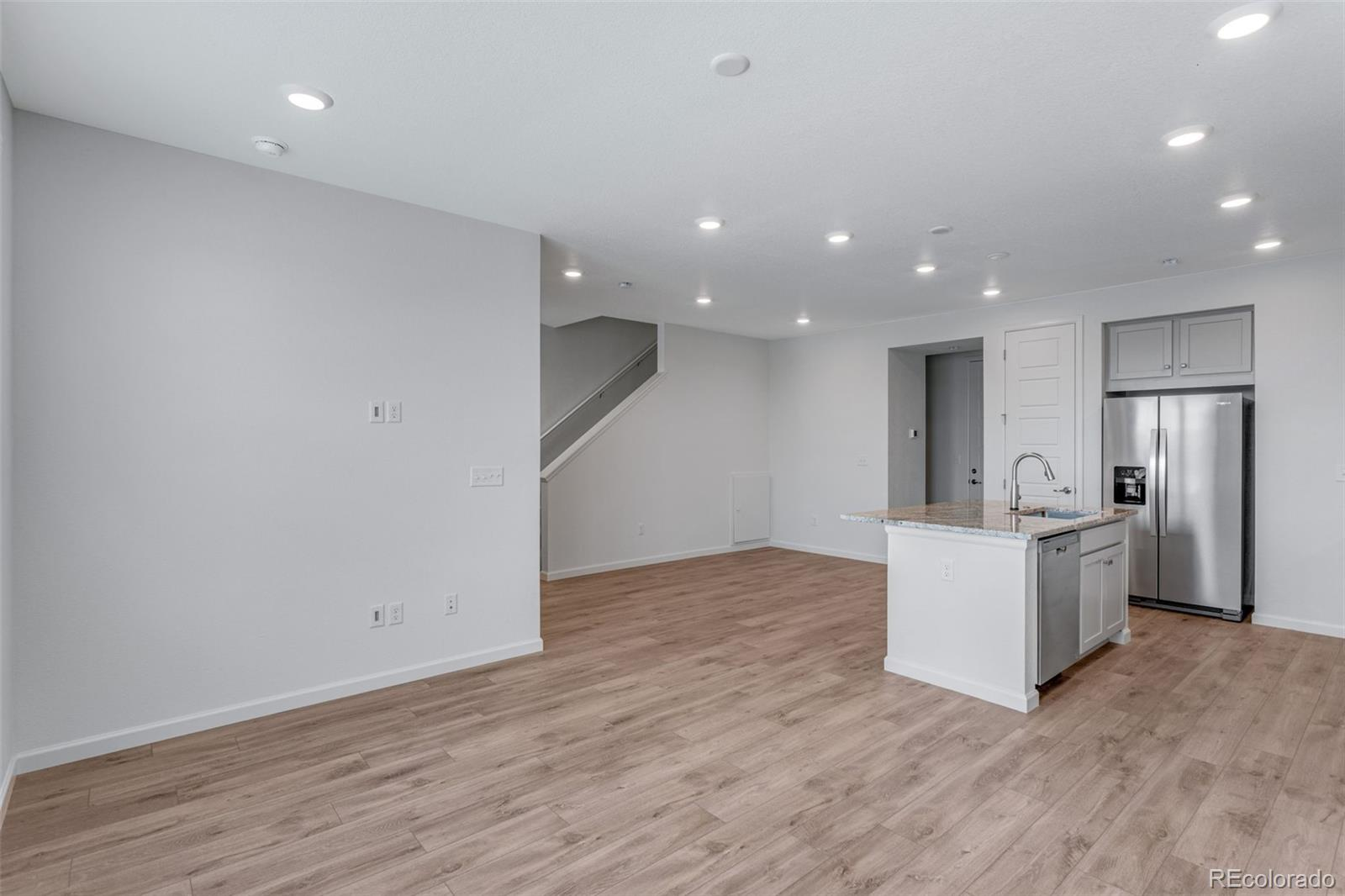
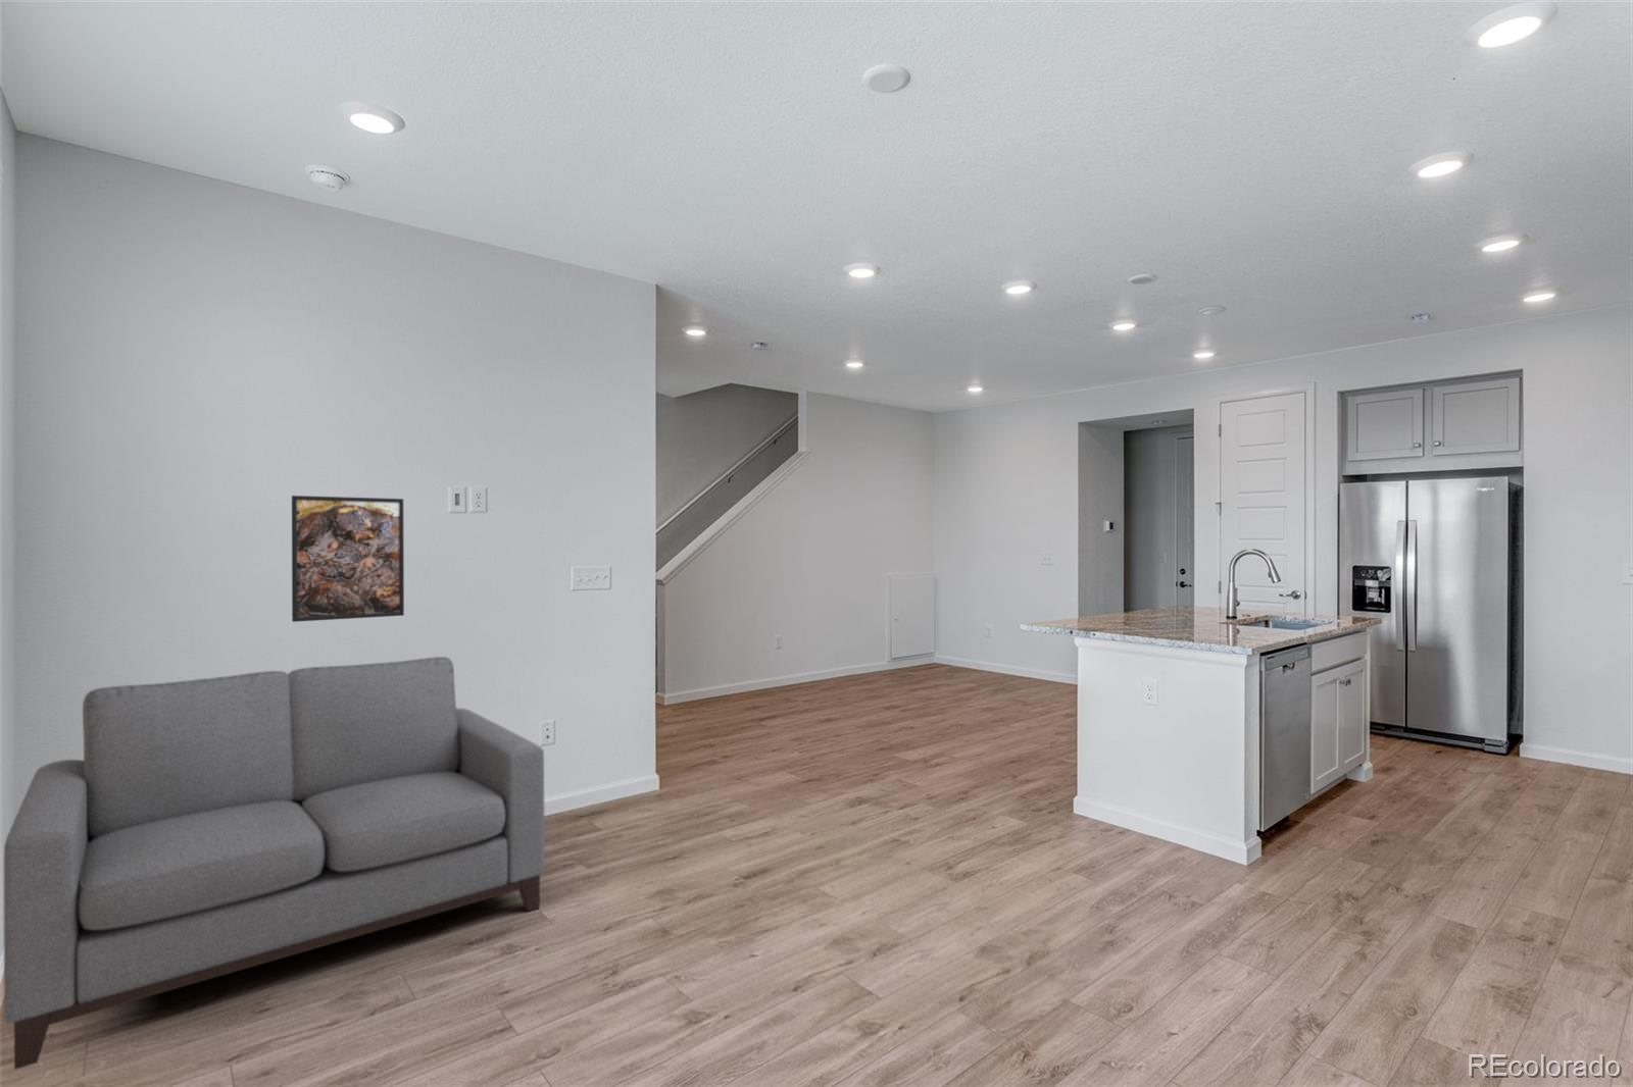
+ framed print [291,495,406,624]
+ sofa [4,655,546,1071]
